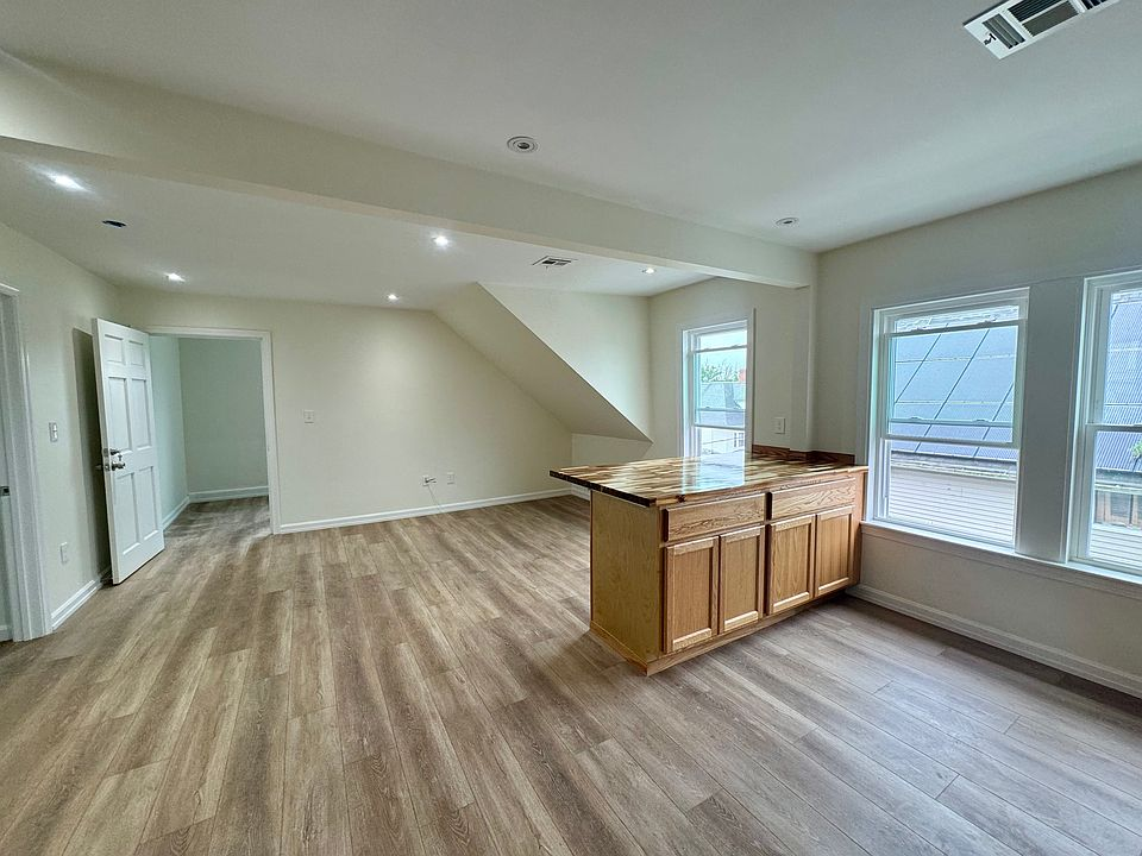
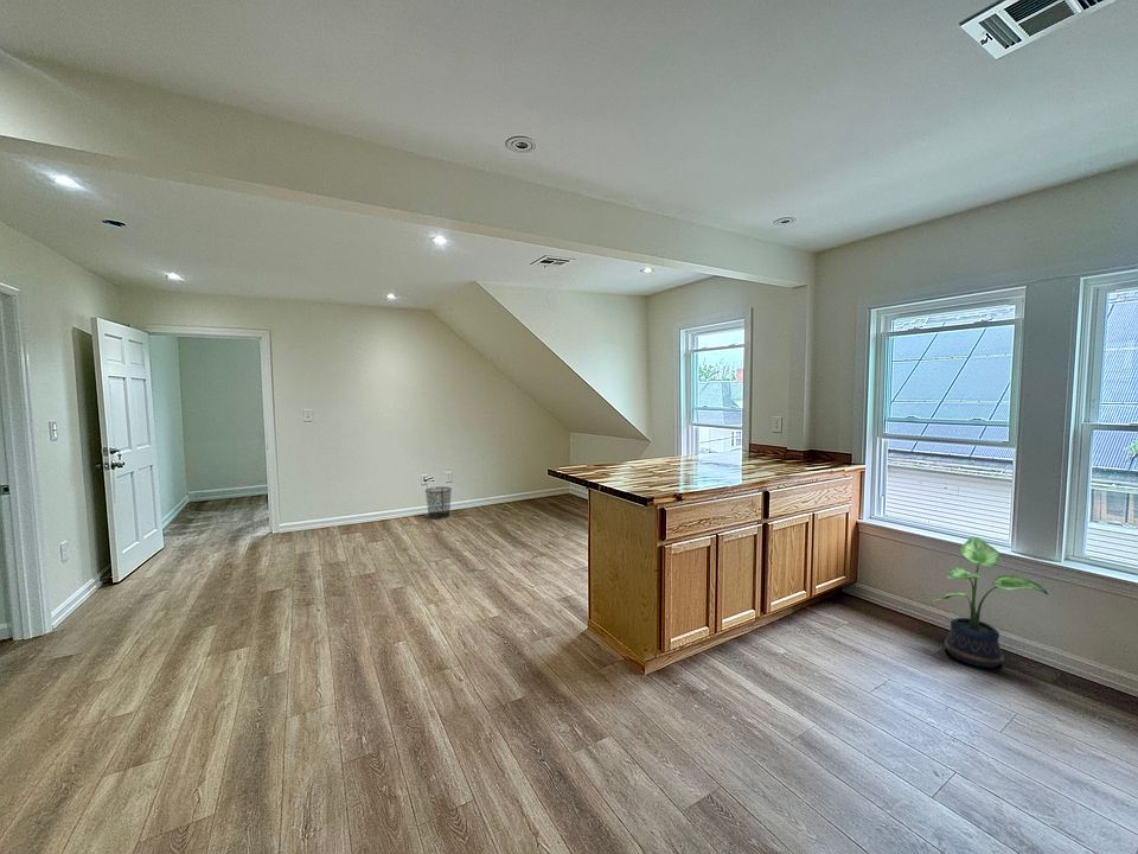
+ waste bin [424,486,453,521]
+ potted plant [931,536,1049,669]
